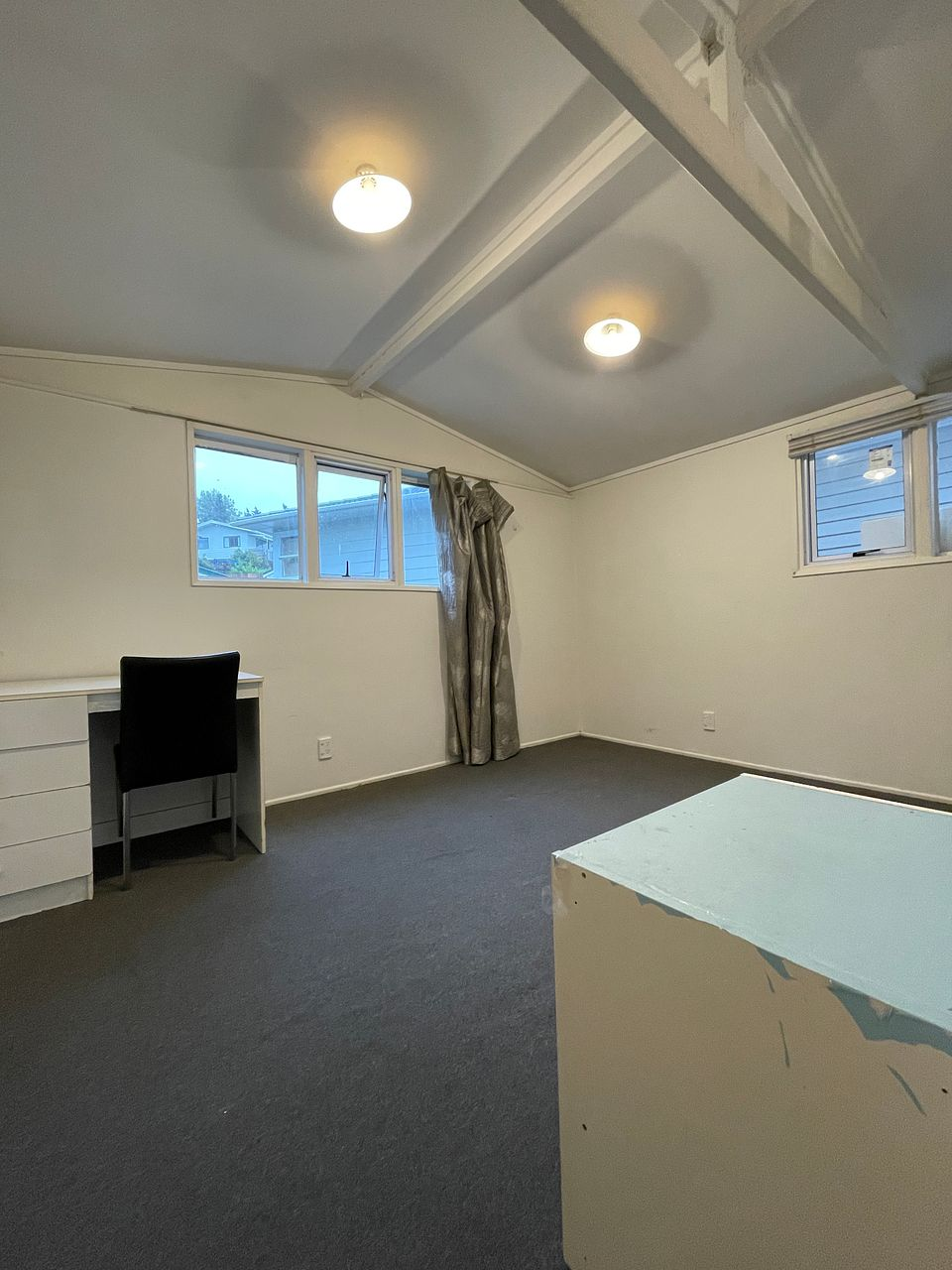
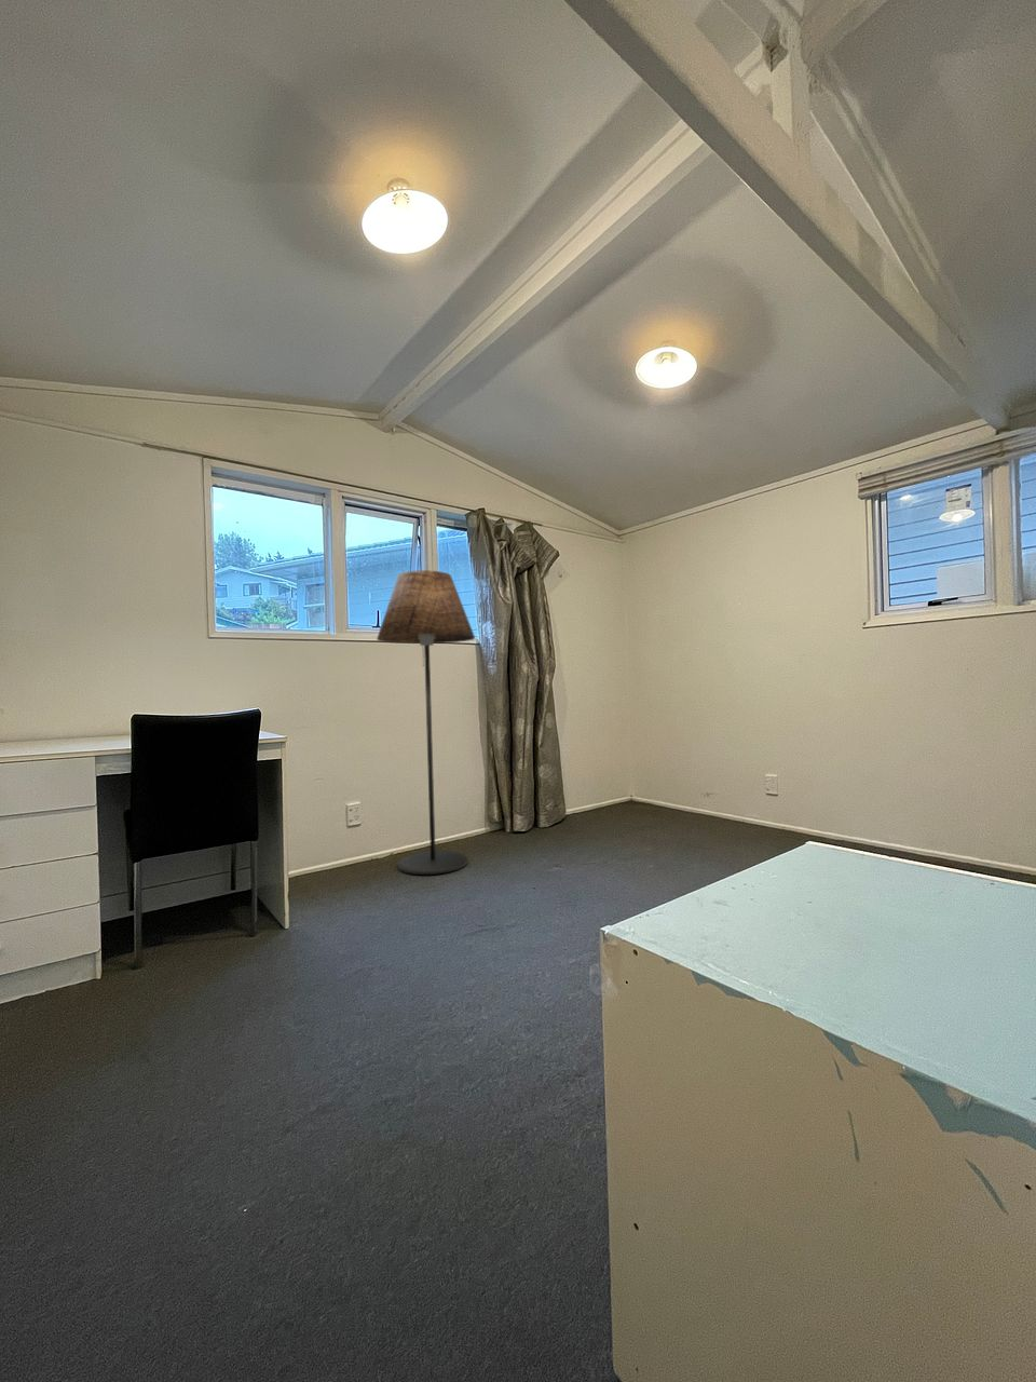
+ floor lamp [375,569,476,876]
